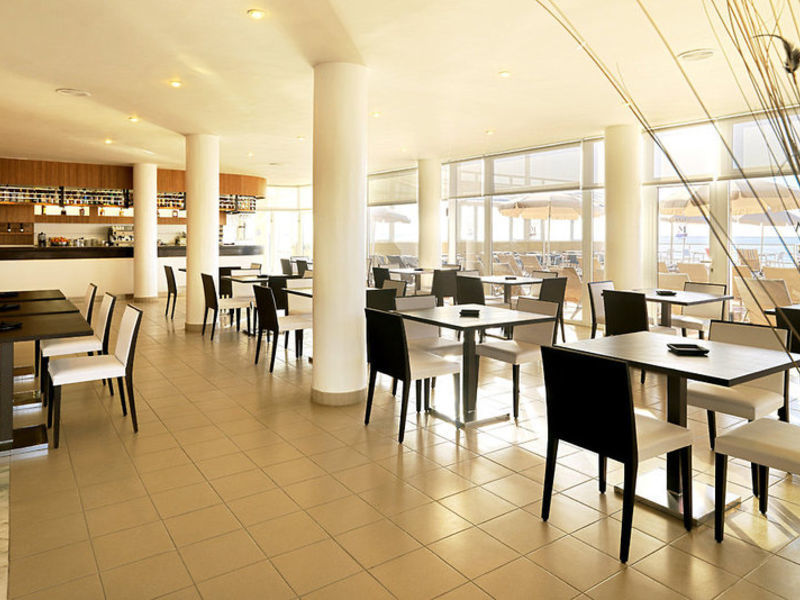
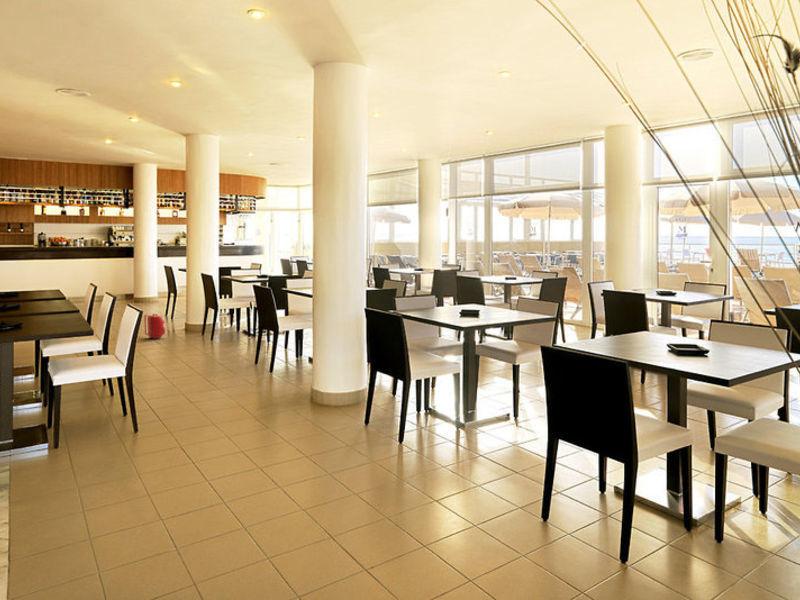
+ backpack [143,313,166,340]
